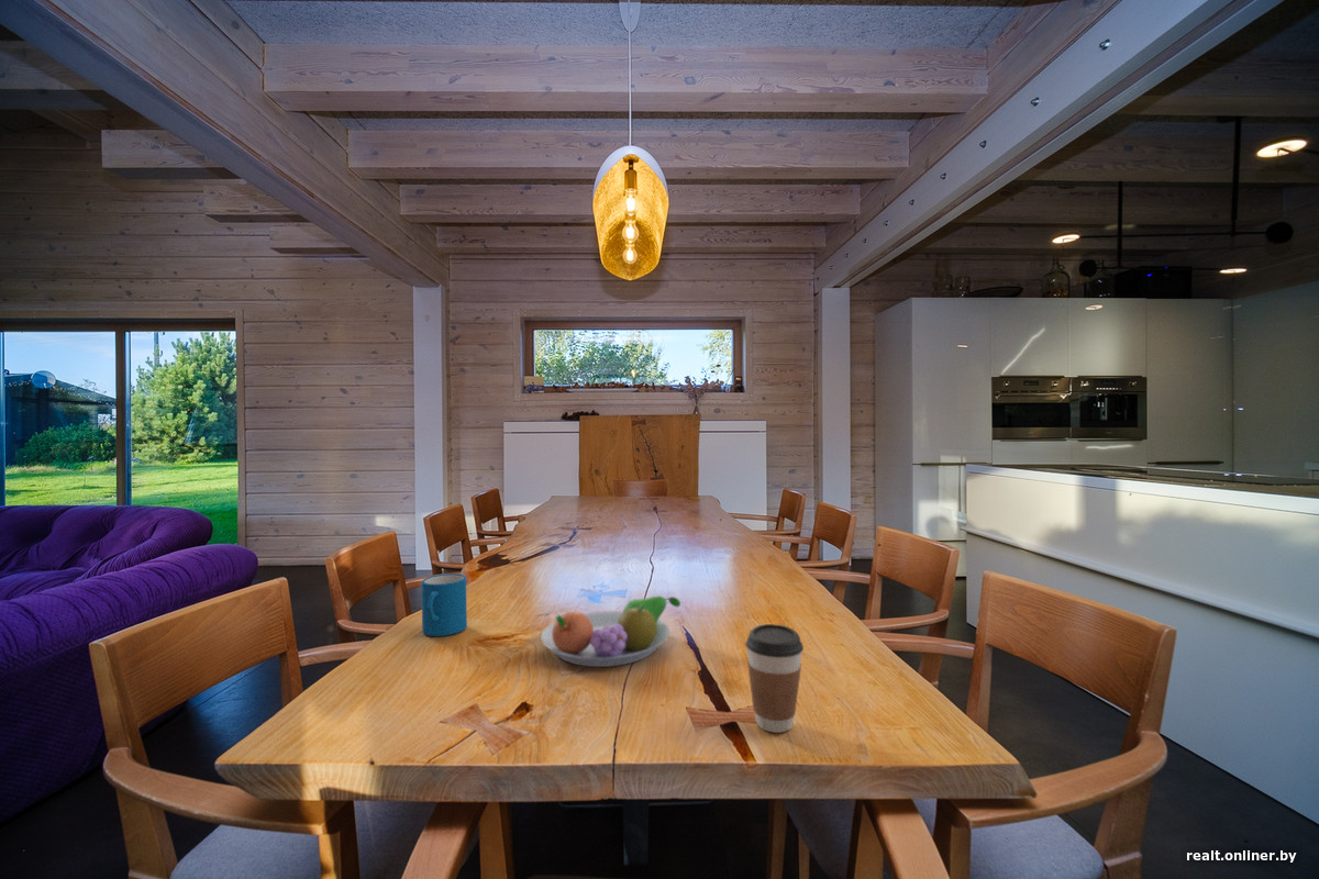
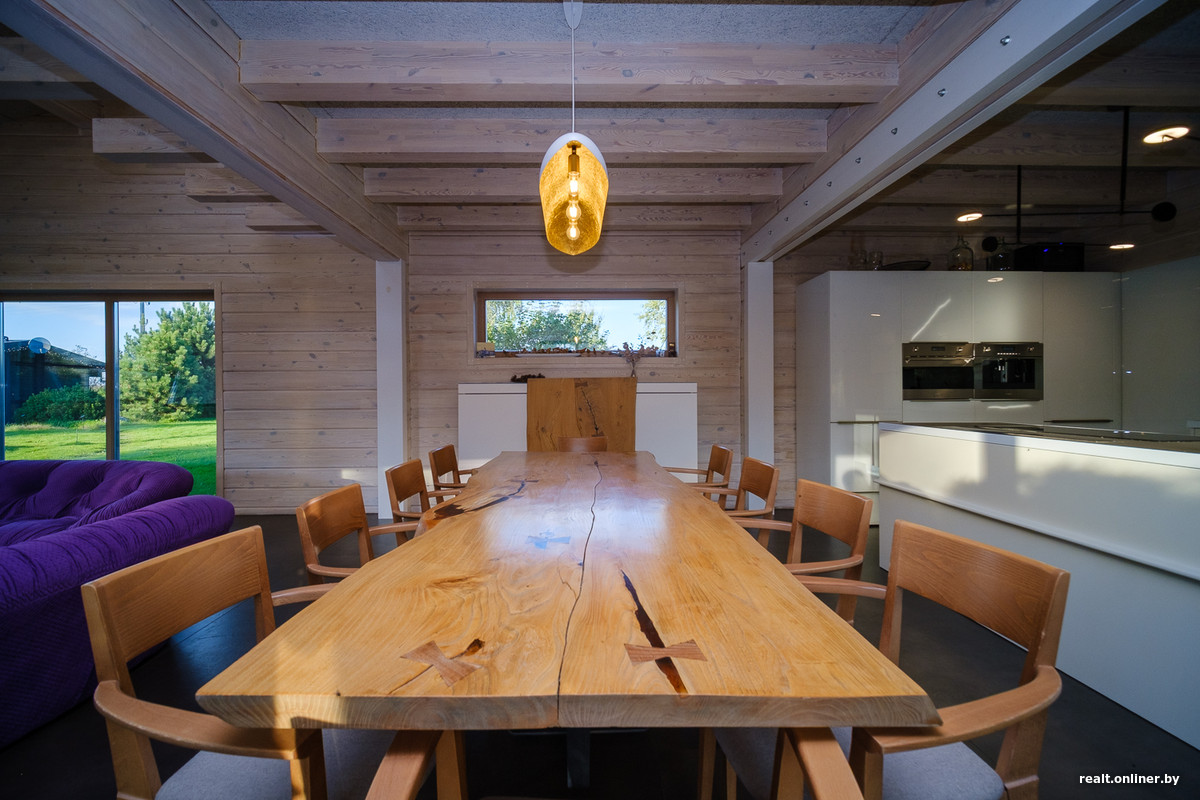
- coffee cup [744,623,805,734]
- mug [421,572,468,637]
- fruit bowl [540,594,681,668]
